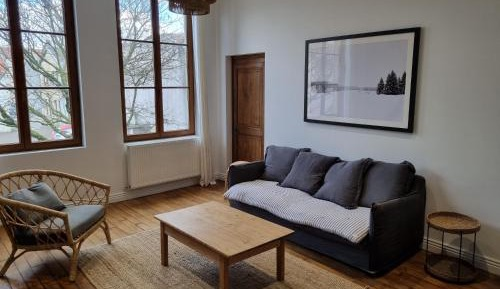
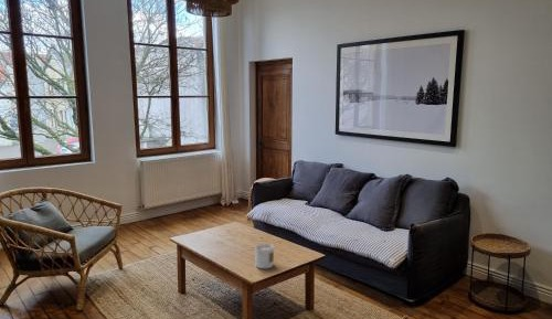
+ candle [254,243,275,269]
